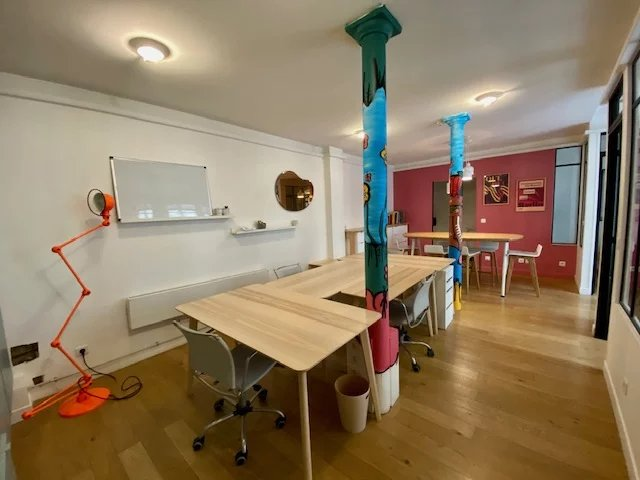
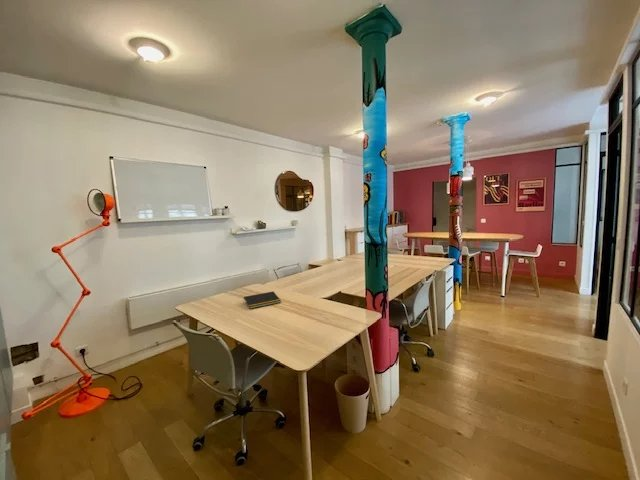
+ notepad [242,291,282,310]
